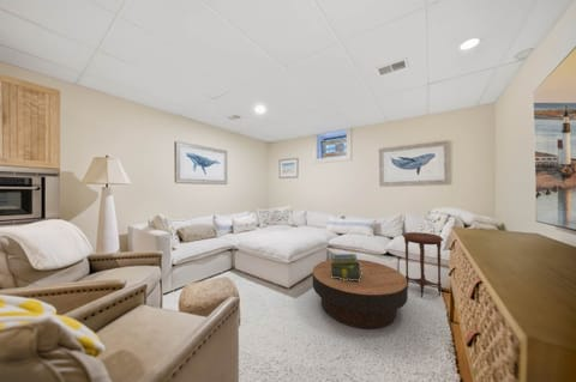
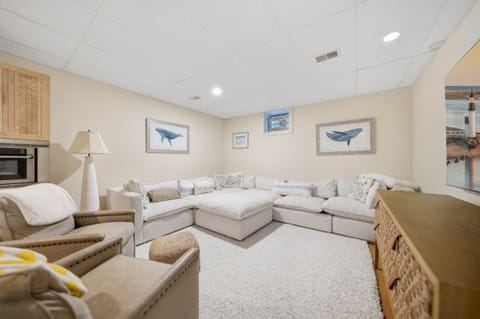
- coffee table [312,259,409,329]
- side table [402,231,444,298]
- stack of books [330,253,362,281]
